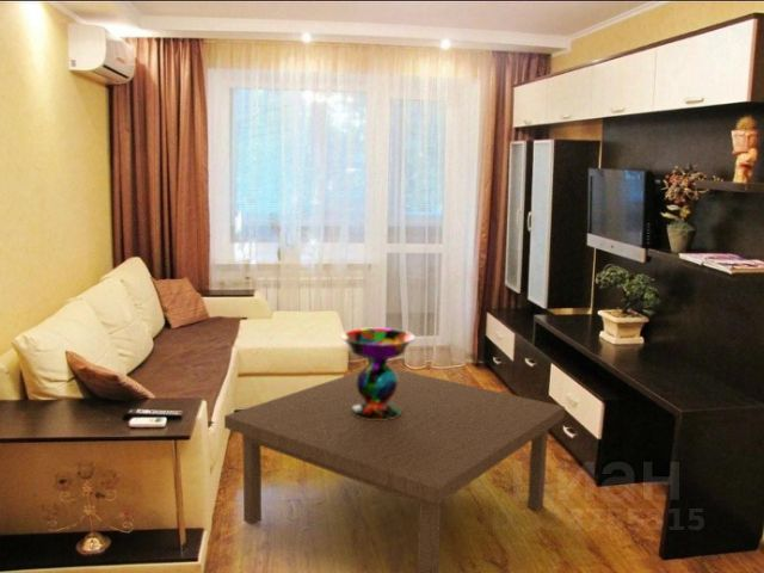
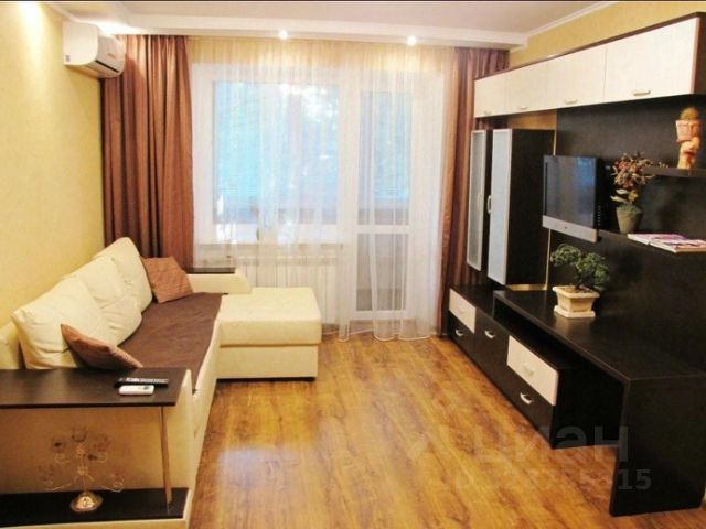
- coffee table [223,366,566,573]
- decorative bowl [339,327,417,420]
